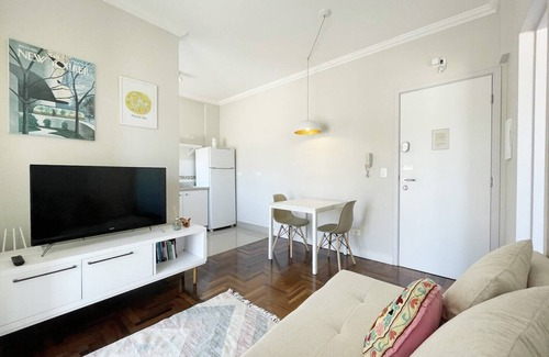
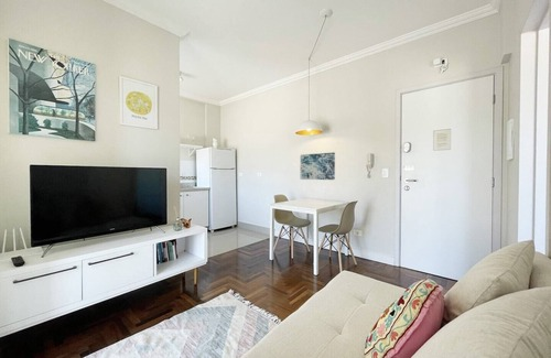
+ wall art [299,152,336,181]
